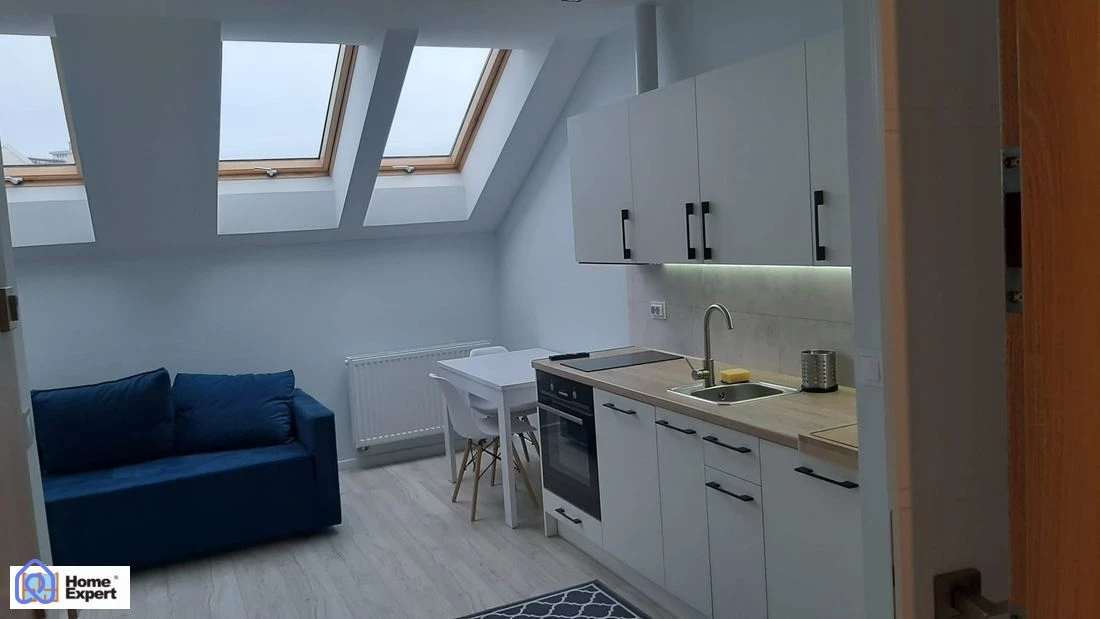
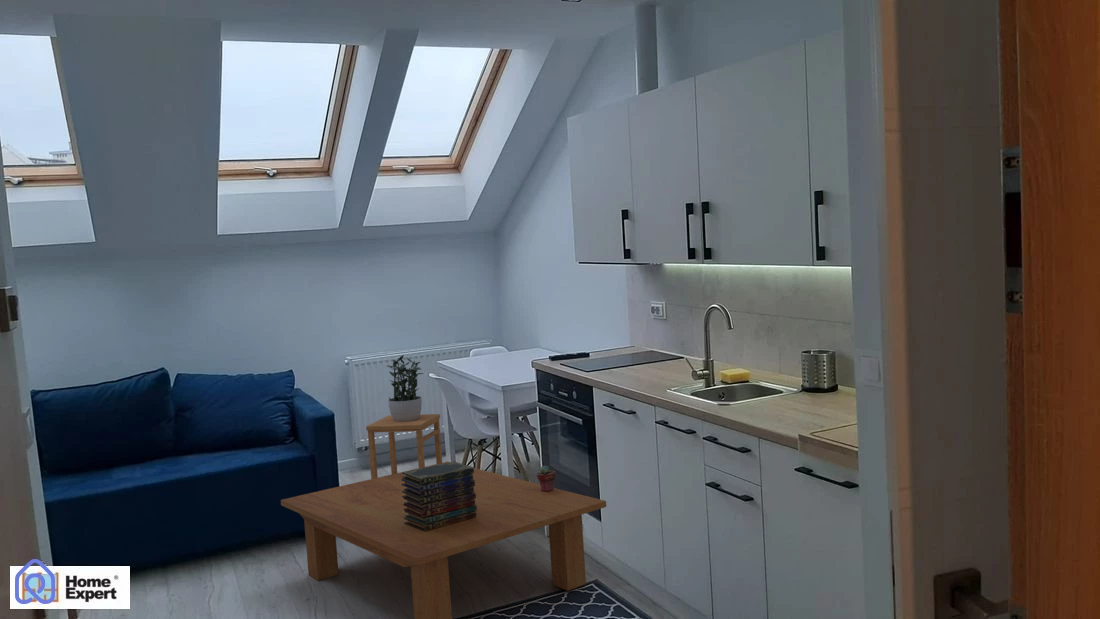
+ potted succulent [536,465,557,492]
+ book stack [401,461,477,532]
+ side table [365,413,443,479]
+ coffee table [280,461,607,619]
+ potted plant [386,354,425,422]
